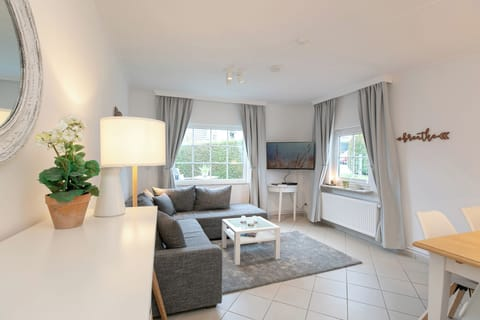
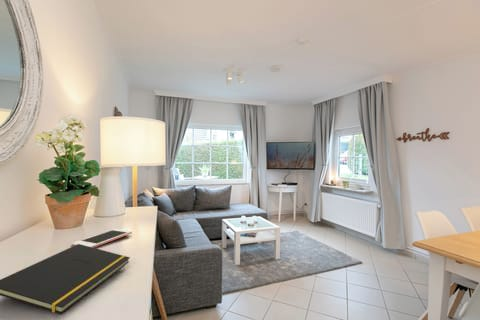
+ notepad [0,244,131,315]
+ cell phone [72,228,133,248]
